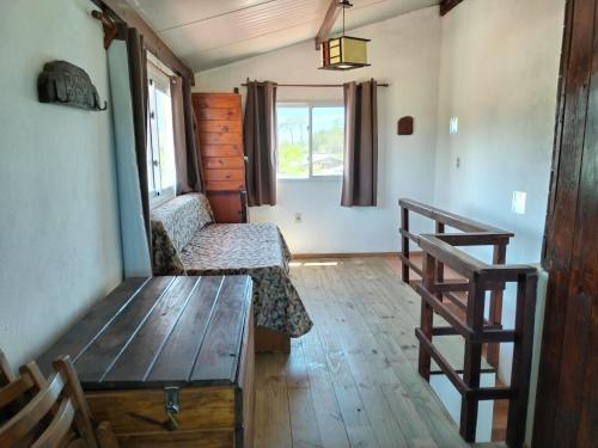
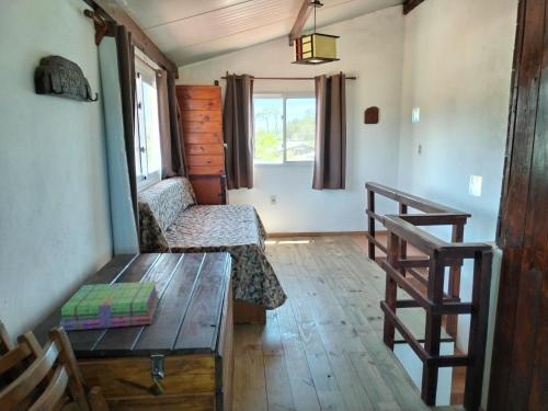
+ stack of books [58,281,161,332]
